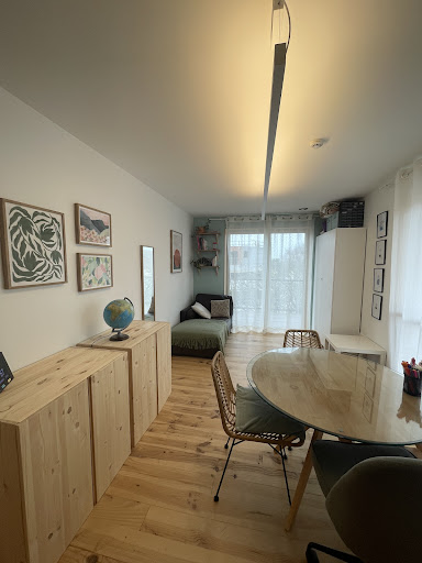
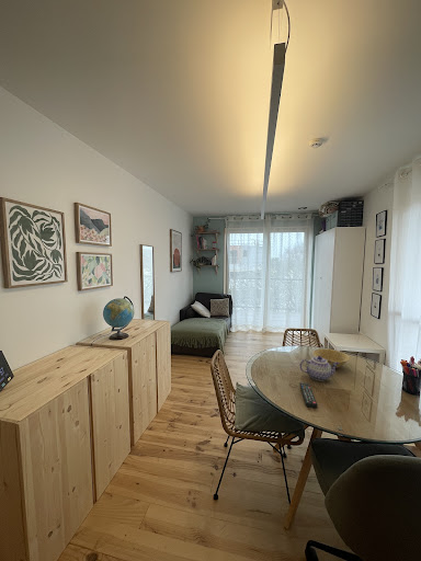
+ teapot [298,356,339,382]
+ remote control [298,381,319,410]
+ bowl [312,347,351,369]
